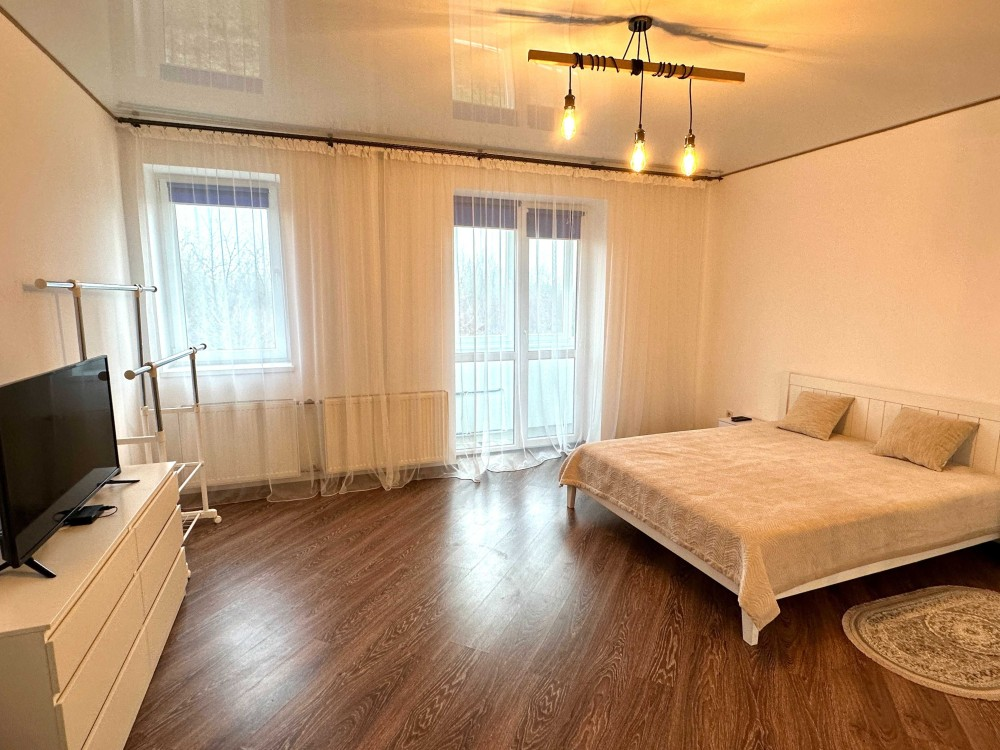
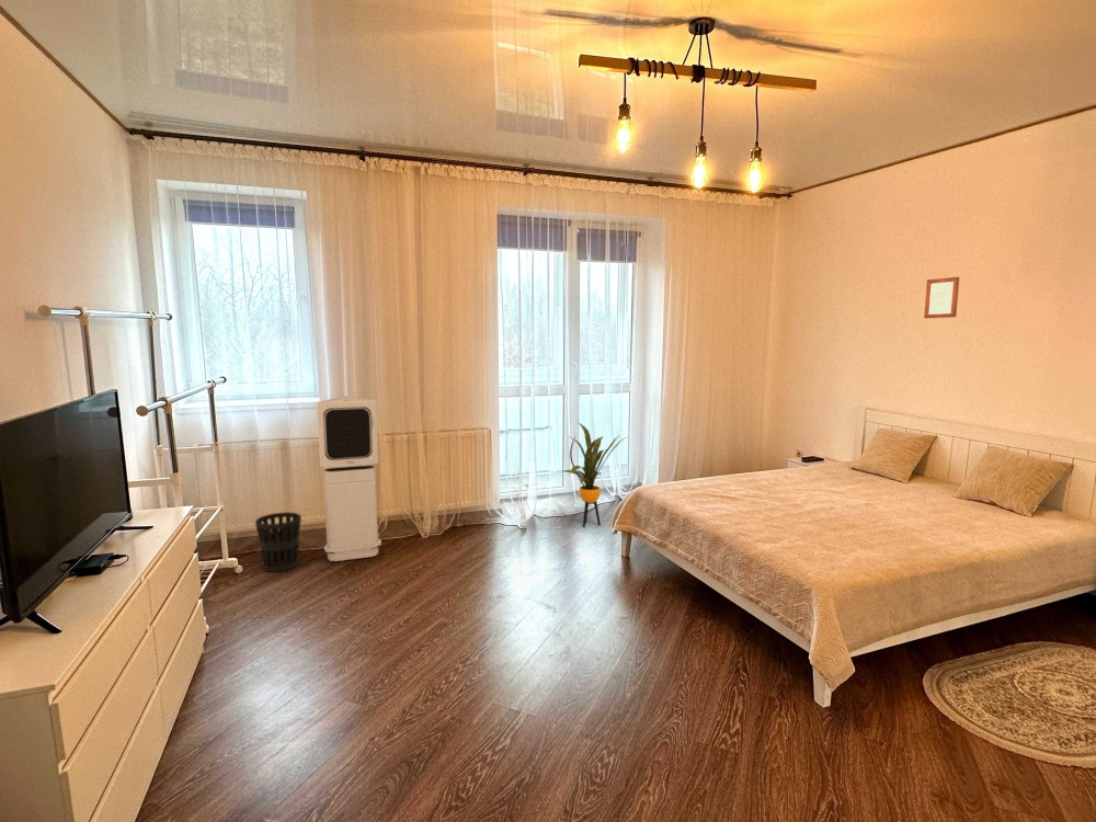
+ picture frame [923,276,960,319]
+ air purifier [316,396,383,562]
+ house plant [562,421,628,528]
+ wastebasket [254,511,302,573]
